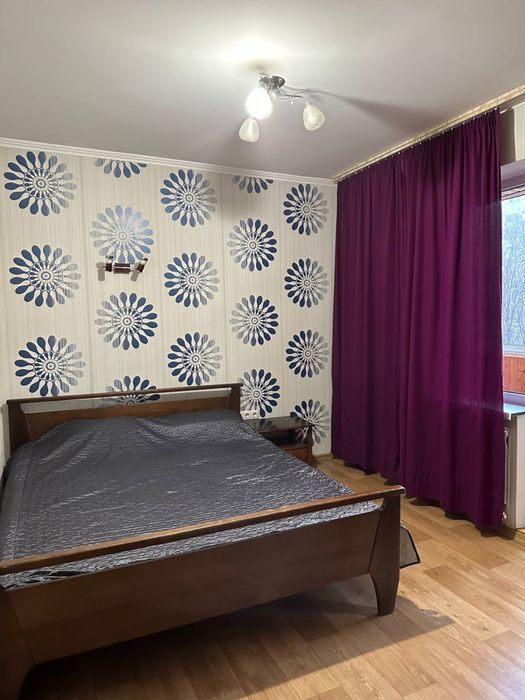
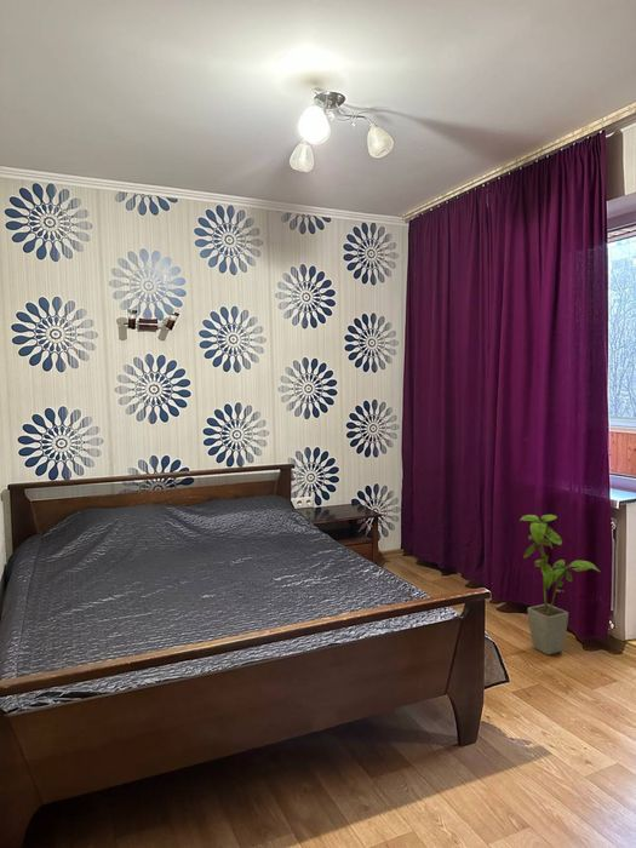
+ house plant [518,514,601,655]
